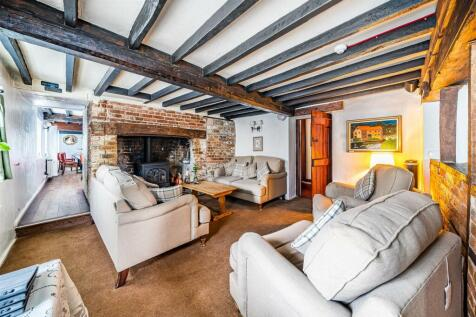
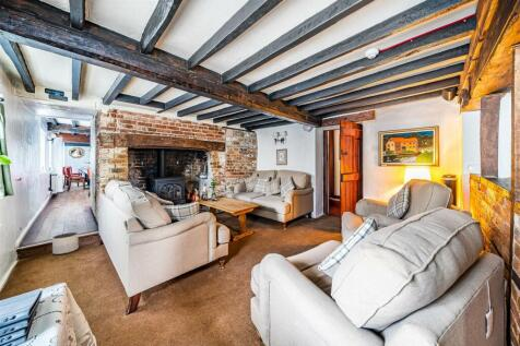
+ planter [51,231,80,255]
